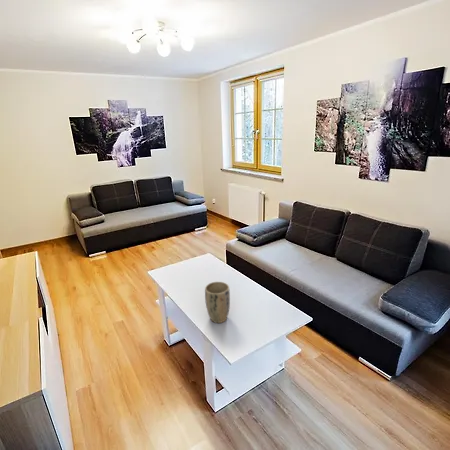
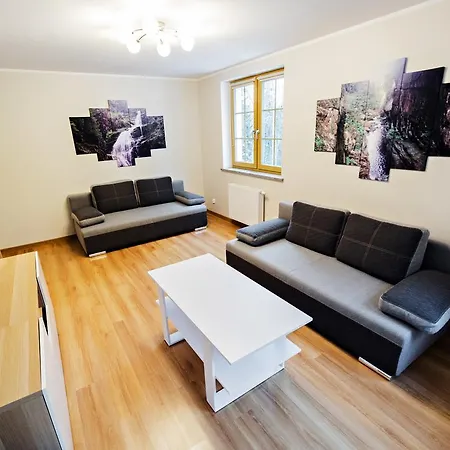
- plant pot [204,281,231,324]
